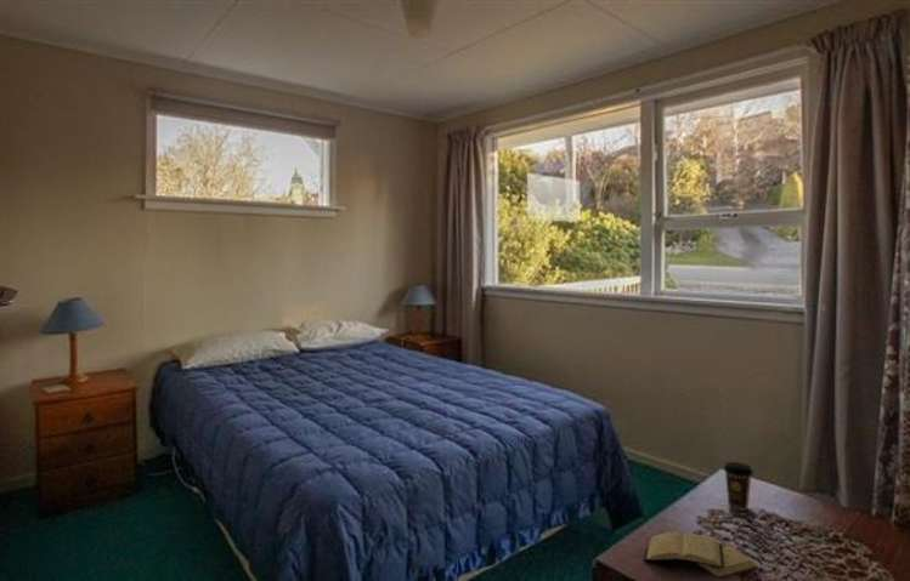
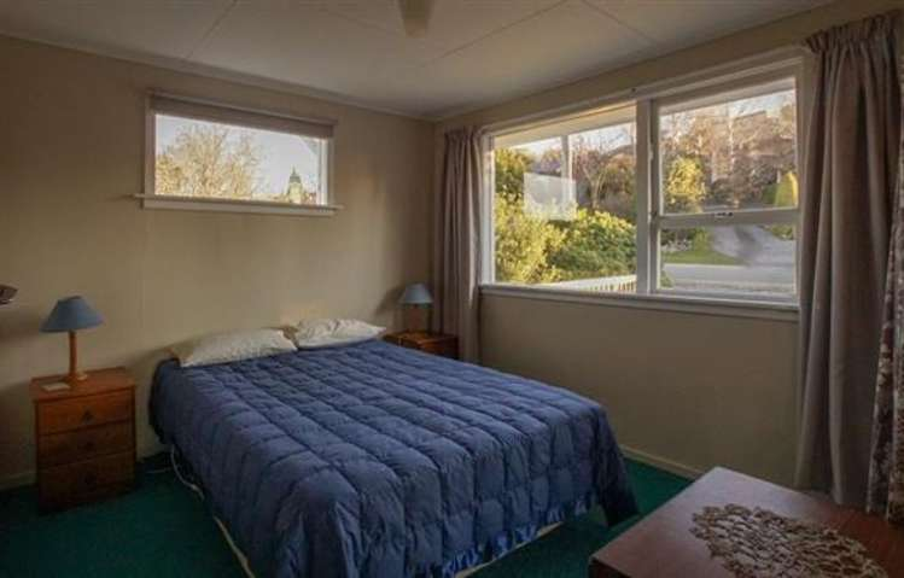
- diary [643,530,761,580]
- coffee cup [722,461,754,511]
